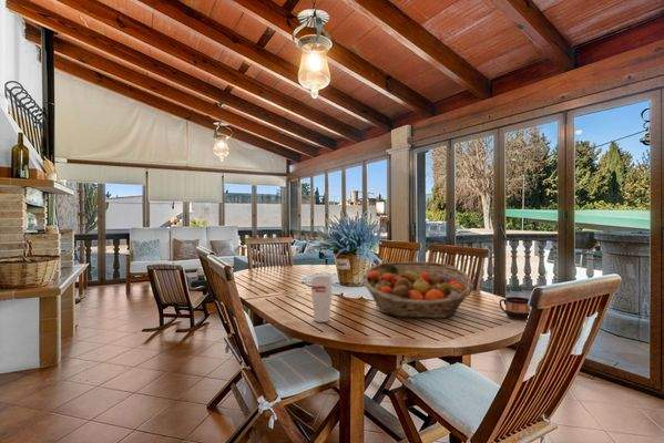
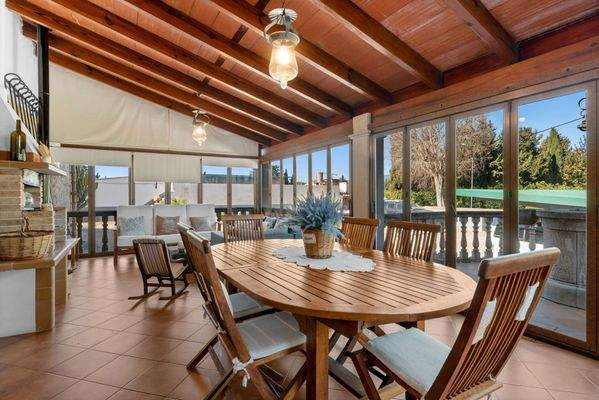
- cup [310,275,333,323]
- cup [498,296,530,320]
- fruit basket [361,260,474,319]
